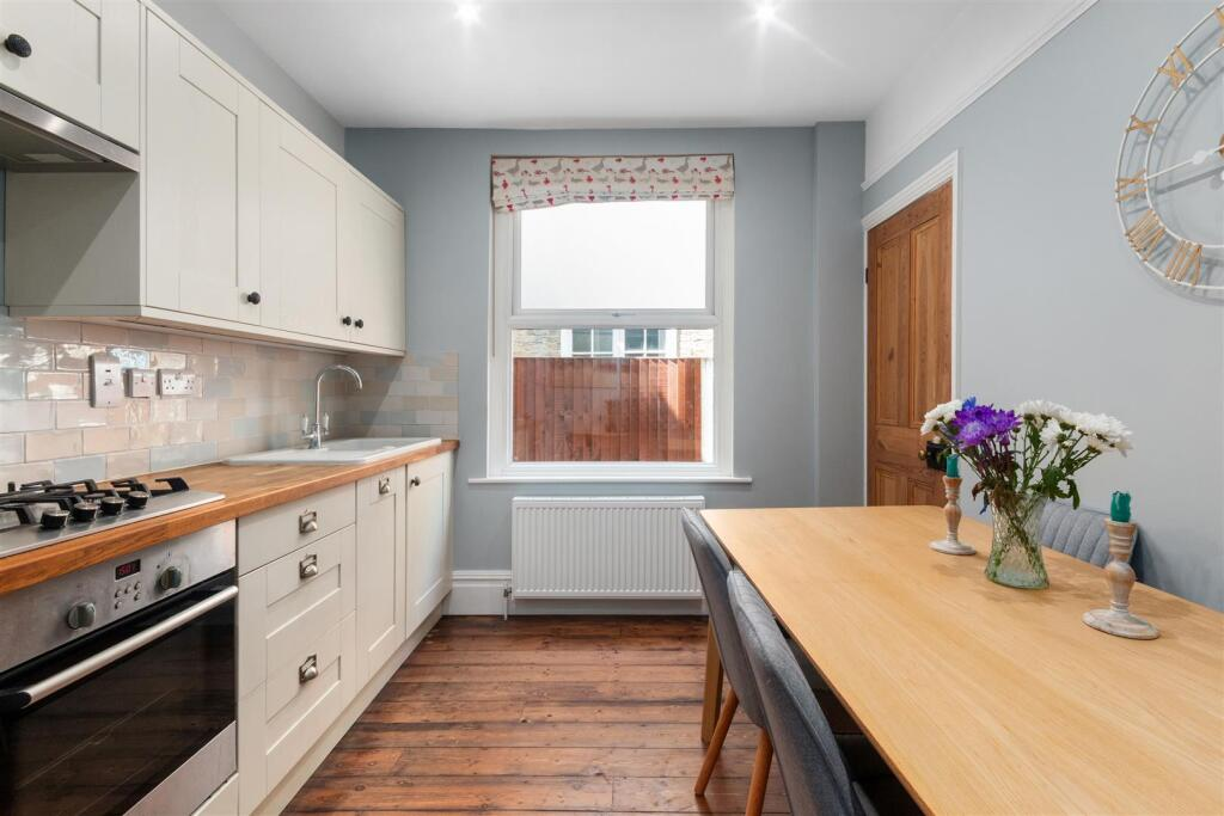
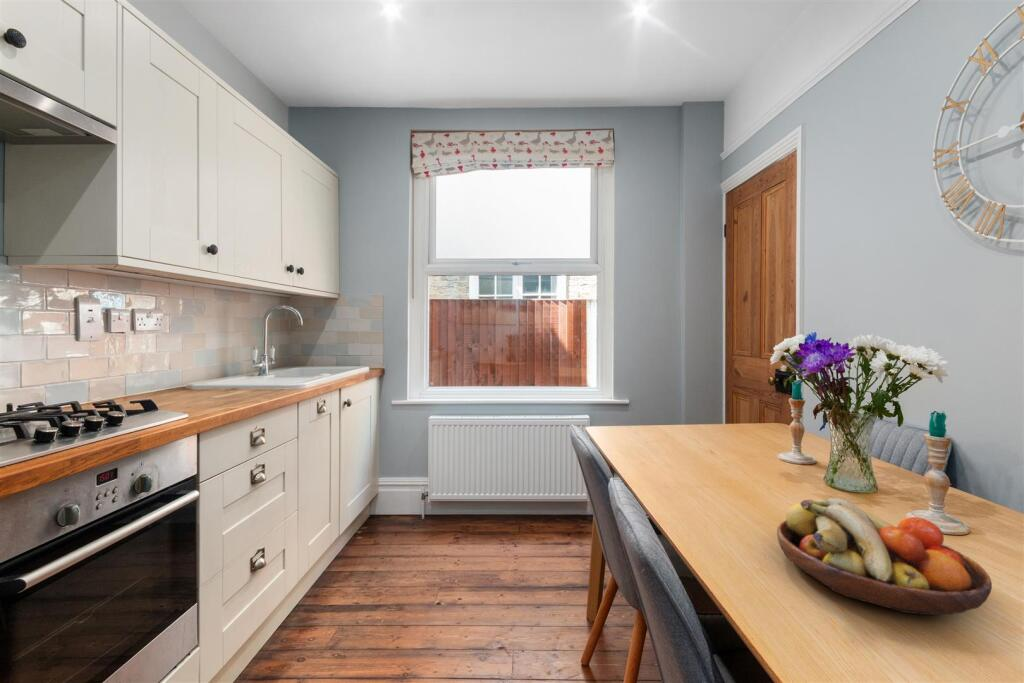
+ fruit bowl [776,497,993,616]
